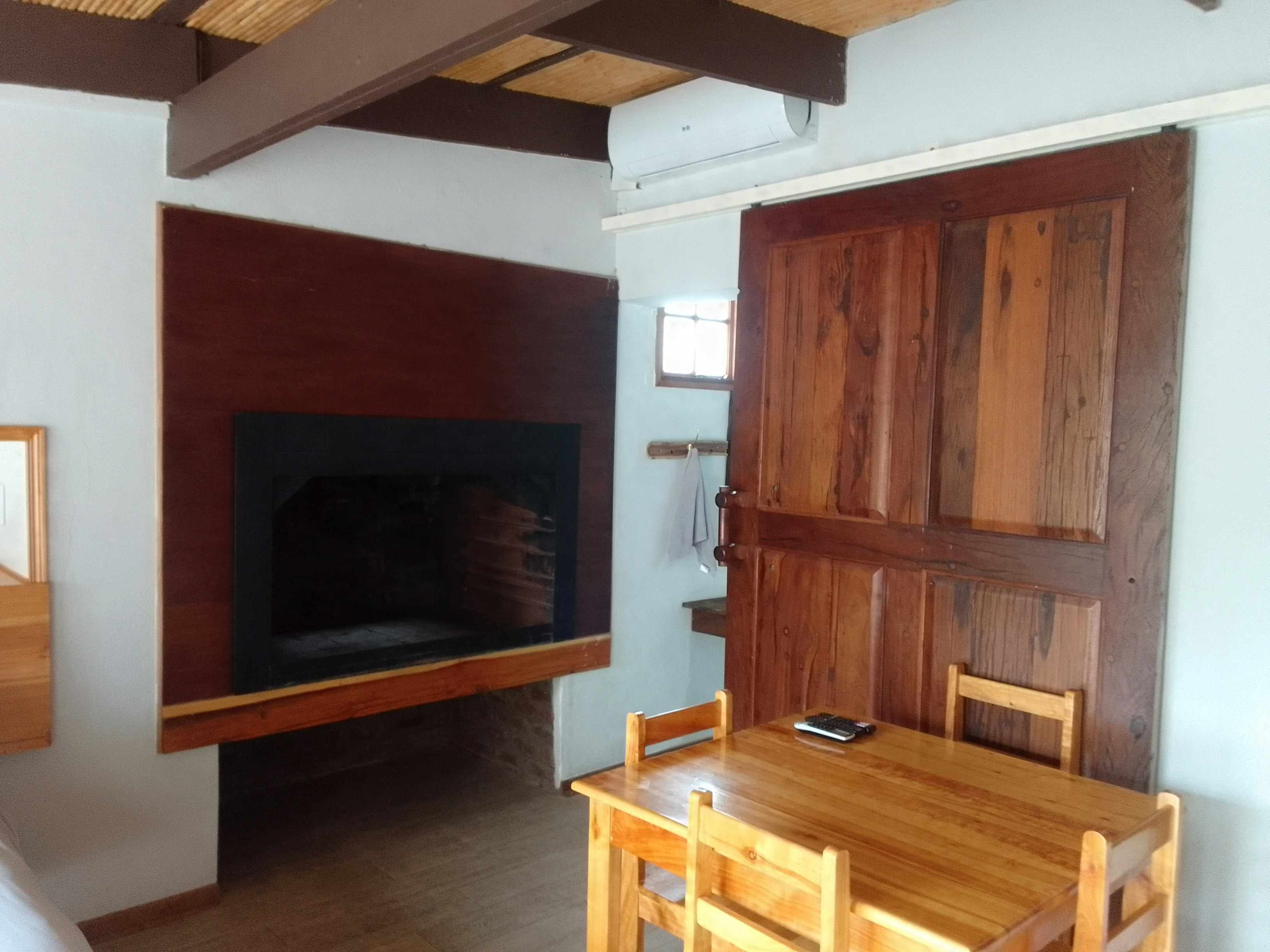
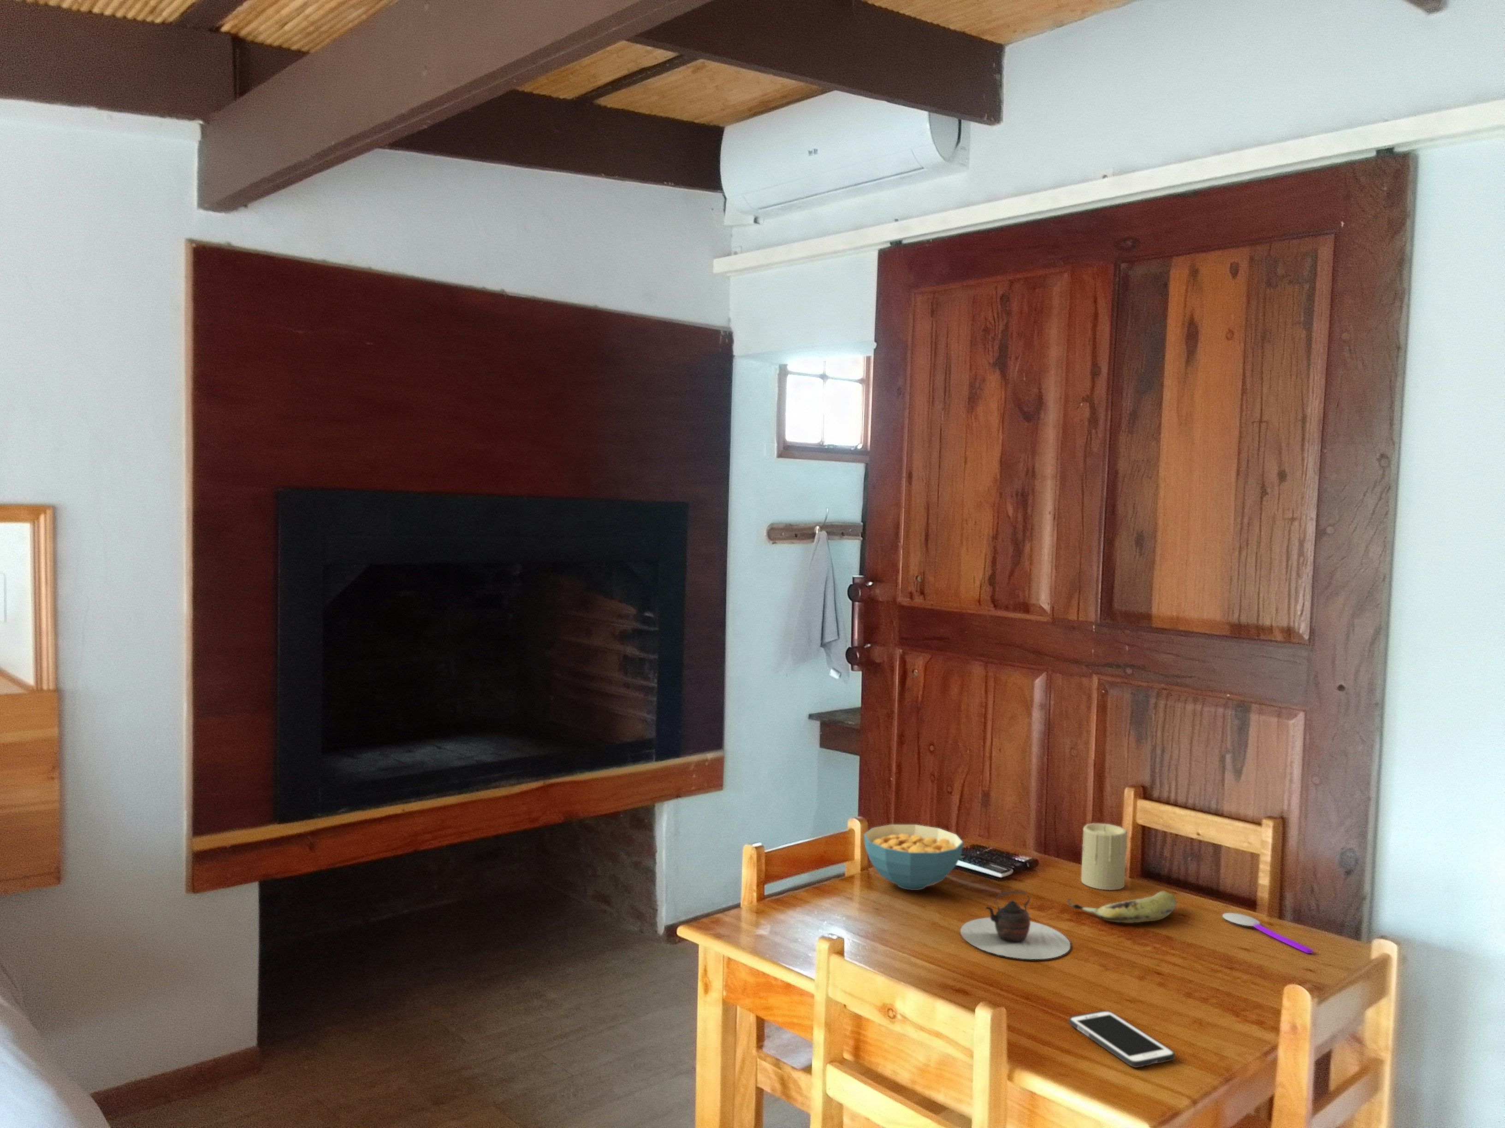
+ spoon [1222,912,1313,954]
+ cell phone [1068,1010,1176,1068]
+ fruit [1067,890,1177,923]
+ cereal bowl [863,823,963,891]
+ teapot [960,890,1070,960]
+ candle [1081,822,1128,891]
